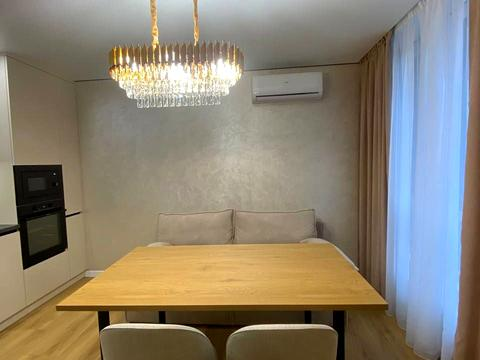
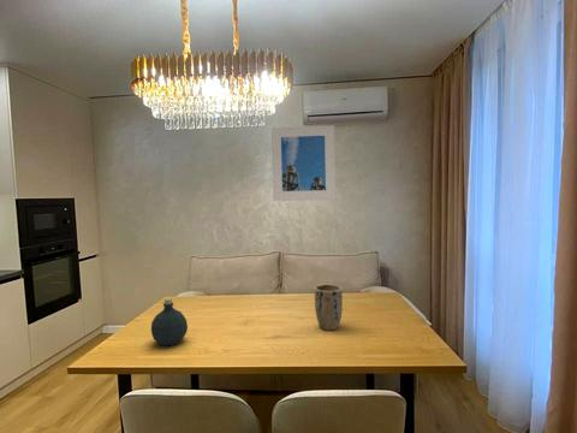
+ bottle [150,297,189,346]
+ plant pot [314,284,344,332]
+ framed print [270,124,337,202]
